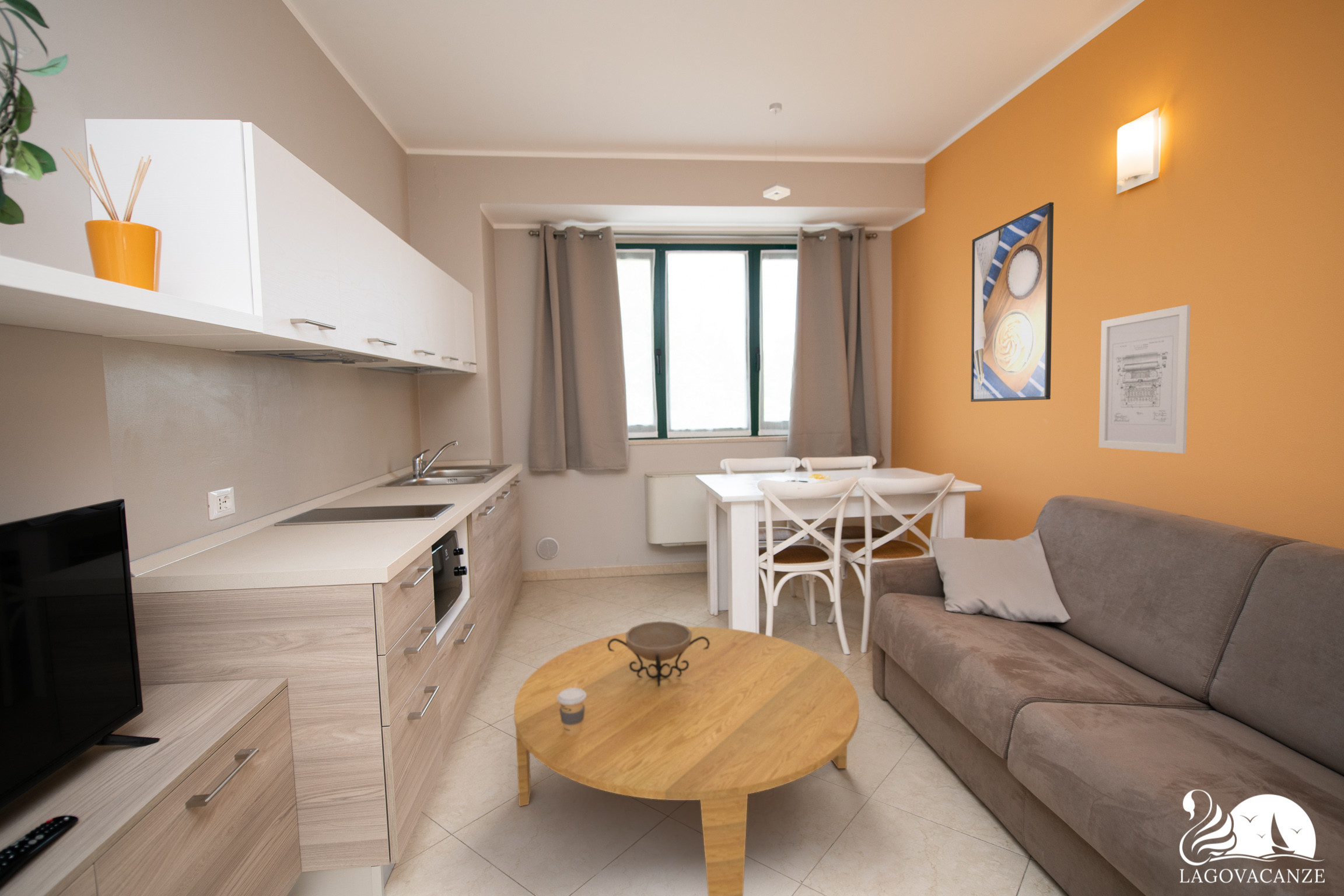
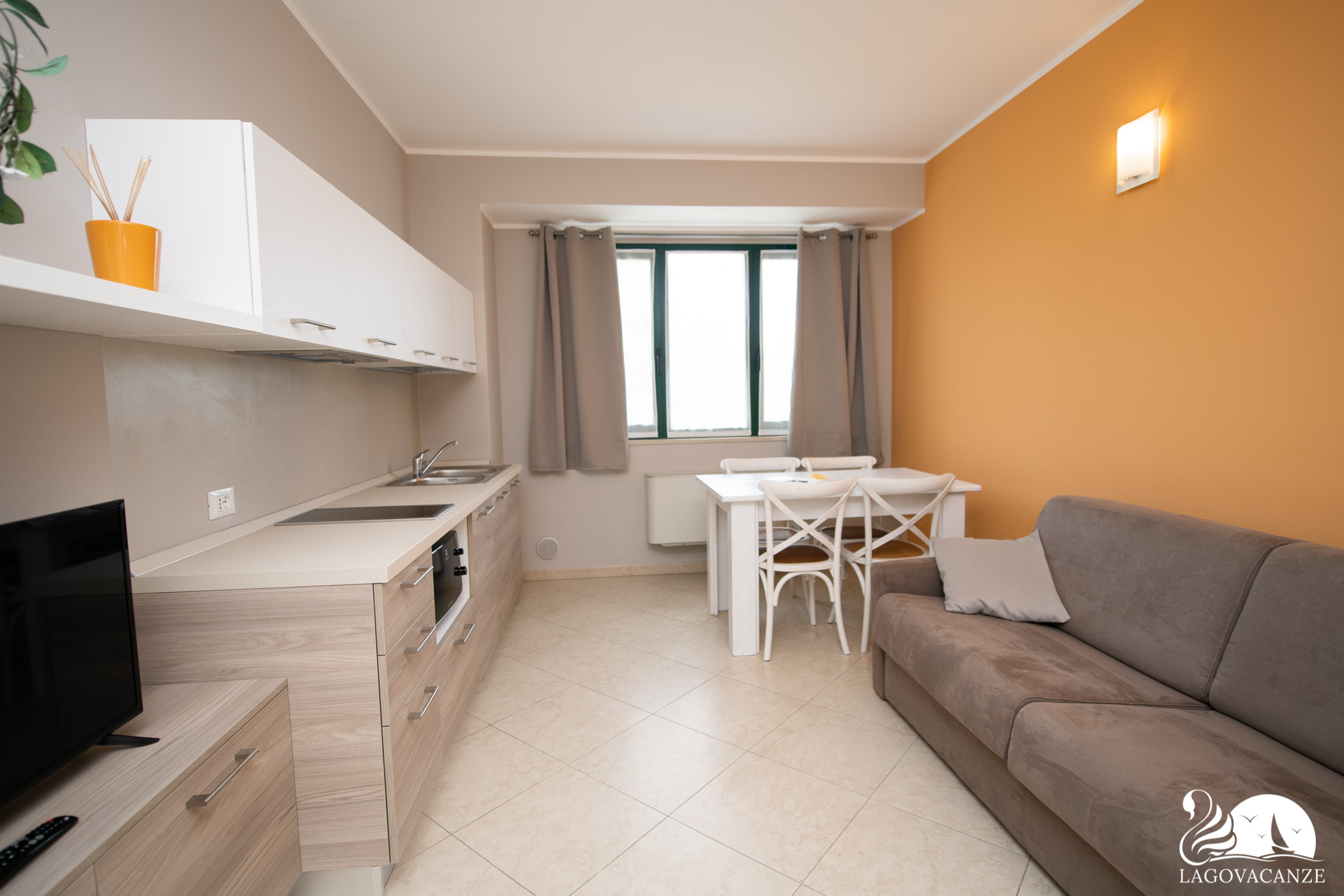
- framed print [970,202,1054,403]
- coffee table [513,626,860,896]
- wall art [1098,304,1191,454]
- decorative bowl [607,621,710,687]
- coffee cup [557,688,586,736]
- pendant lamp [762,102,791,201]
